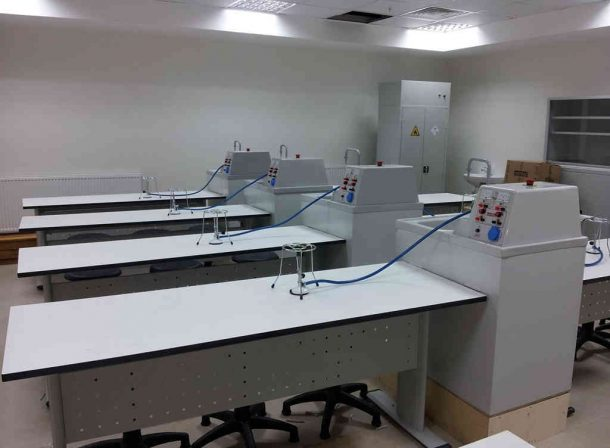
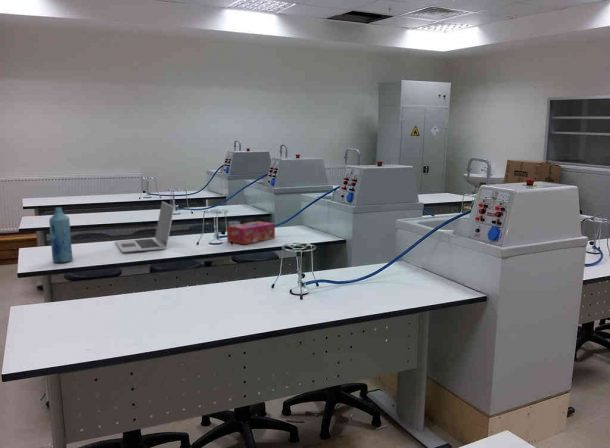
+ laptop [114,200,175,253]
+ tissue box [226,220,276,245]
+ bottle [48,206,74,264]
